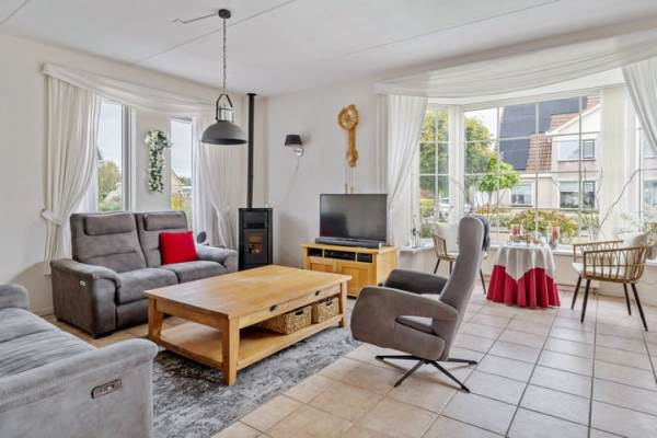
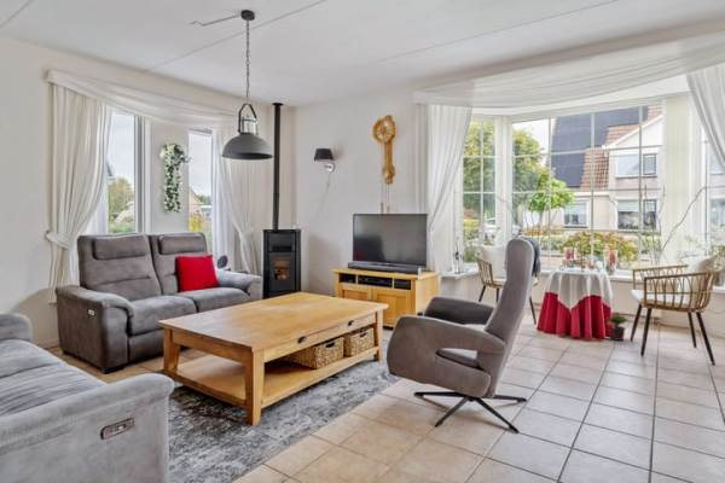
+ potted plant [605,312,630,342]
